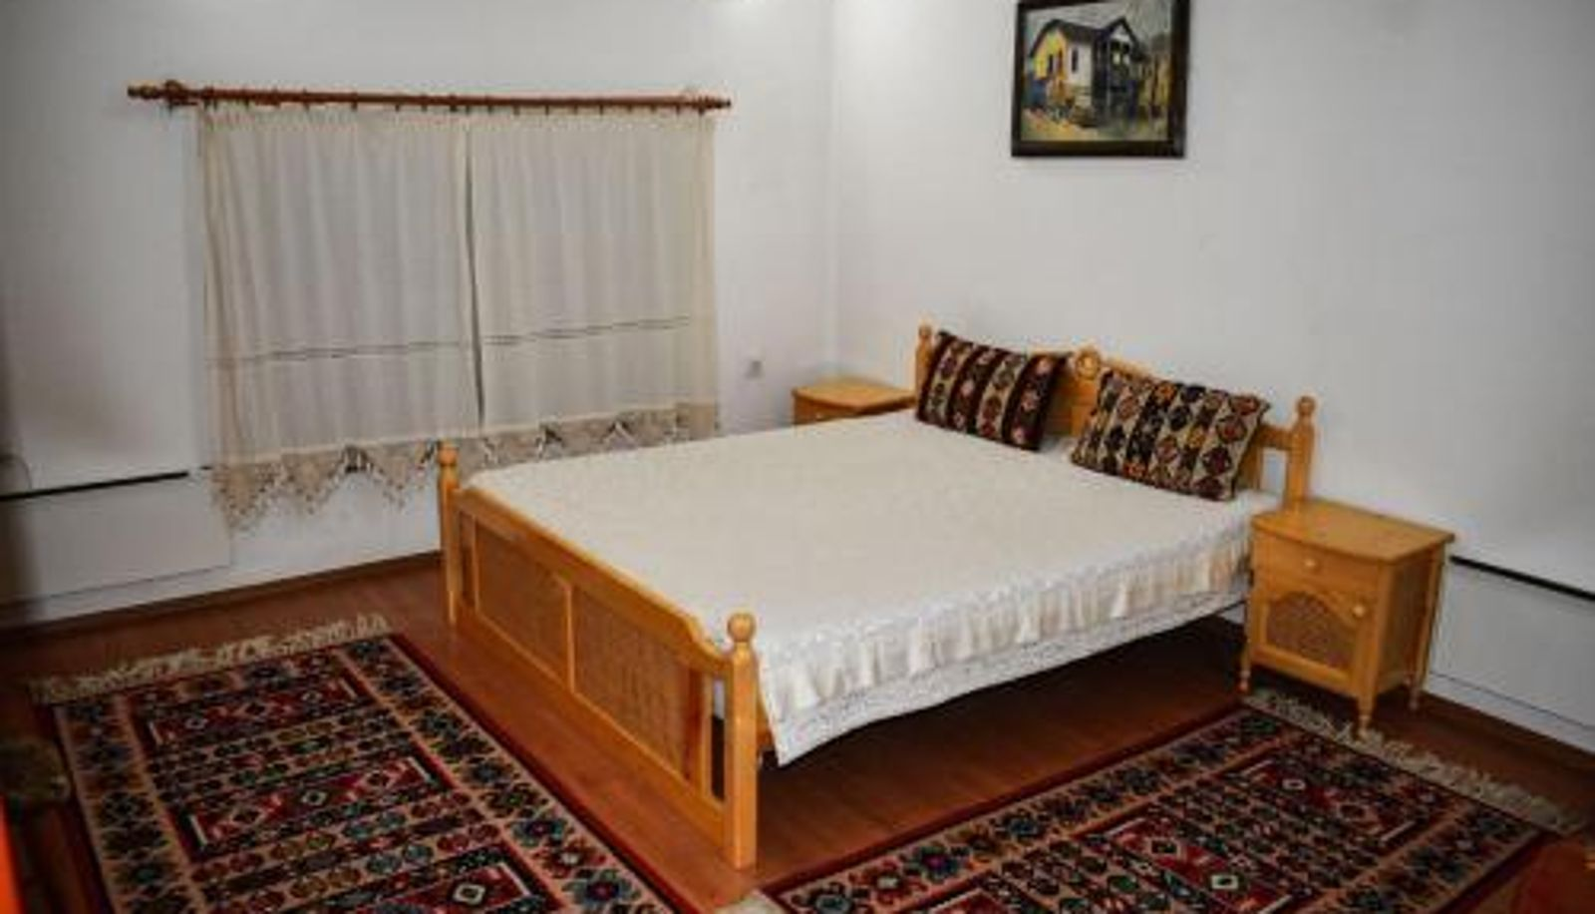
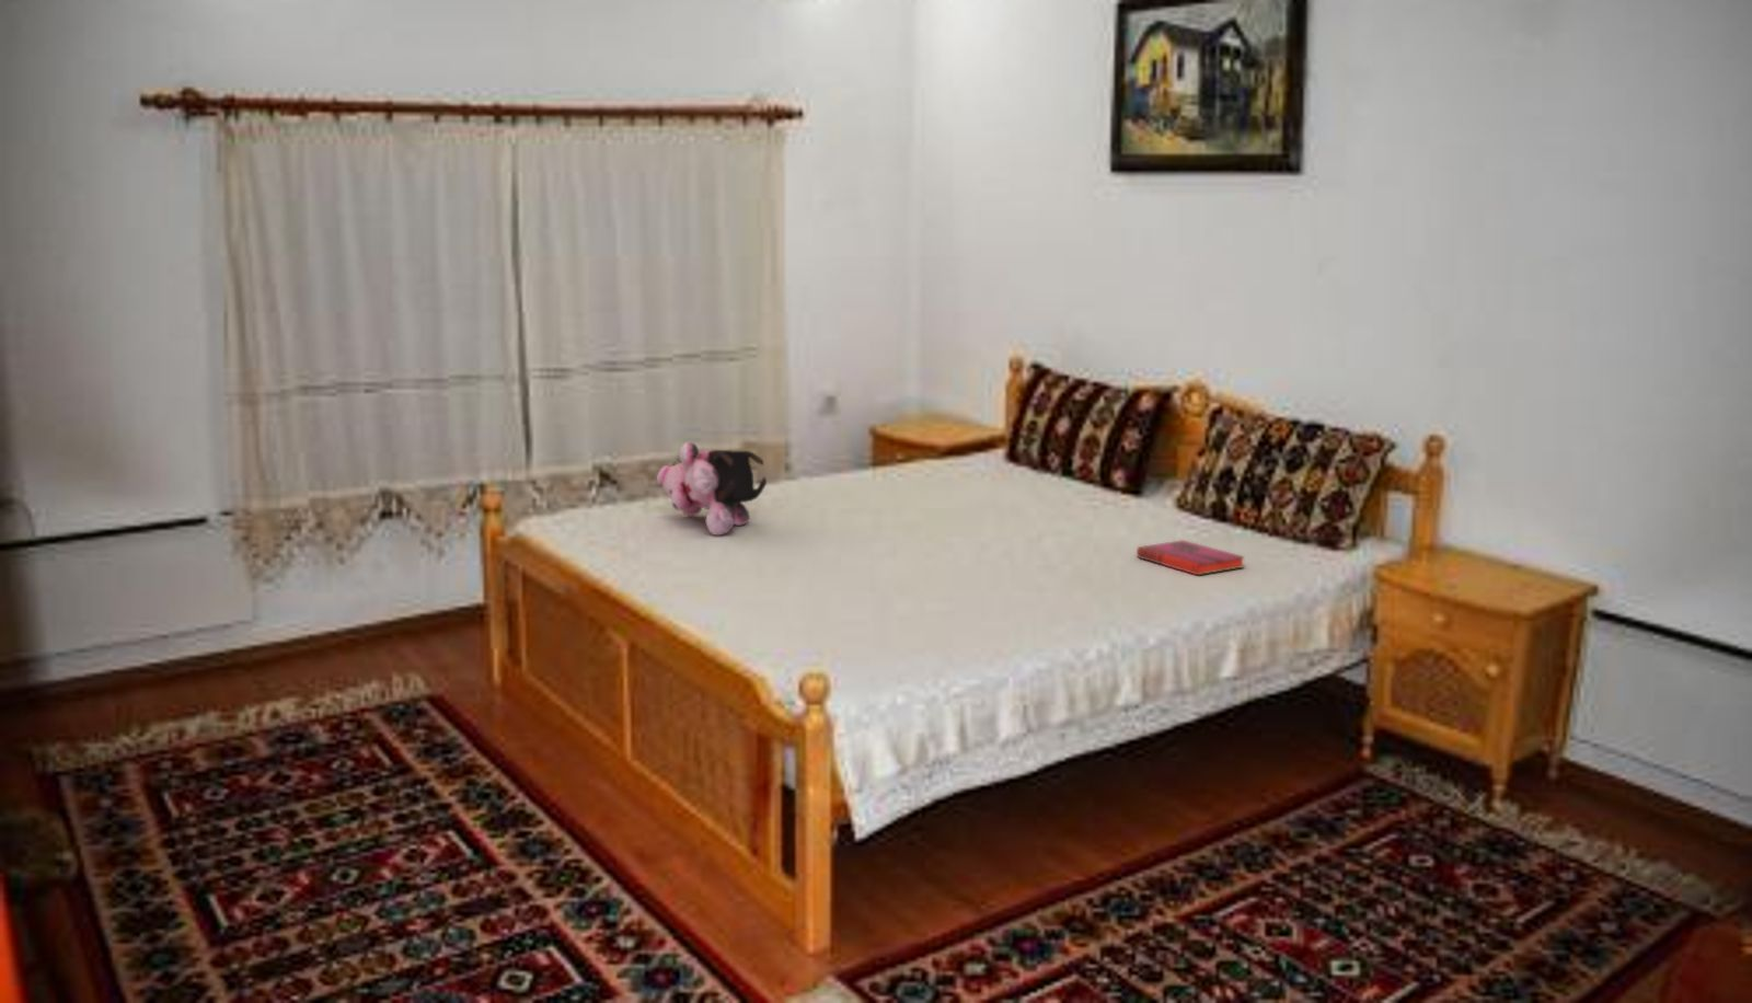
+ stuffed bear [656,440,768,536]
+ hardback book [1136,539,1247,577]
